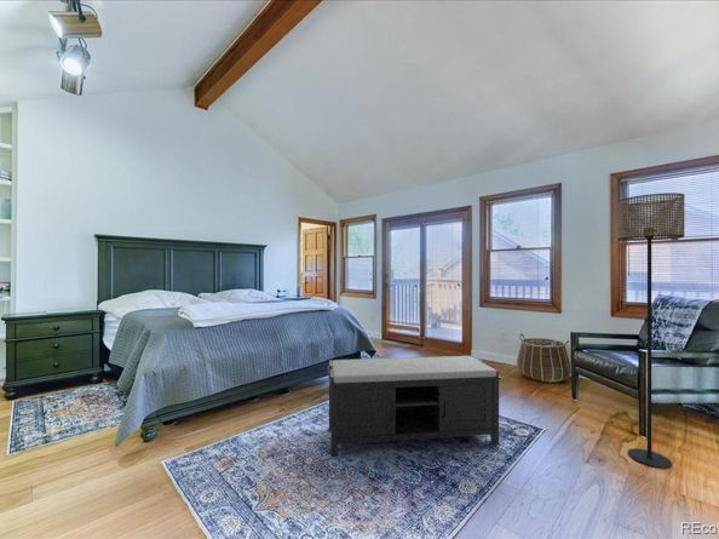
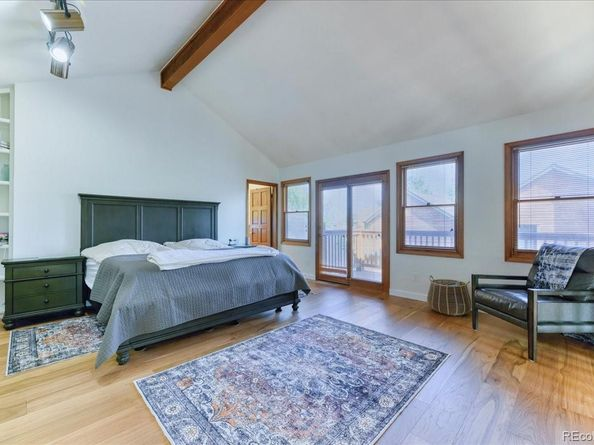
- floor lamp [616,191,686,470]
- bench [327,355,502,457]
